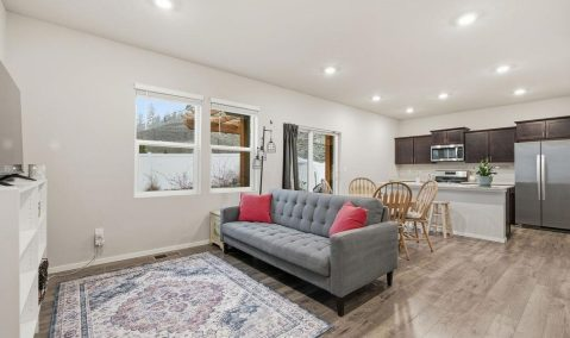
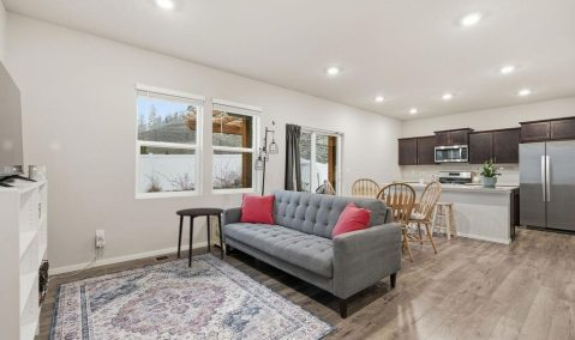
+ side table [175,207,226,268]
